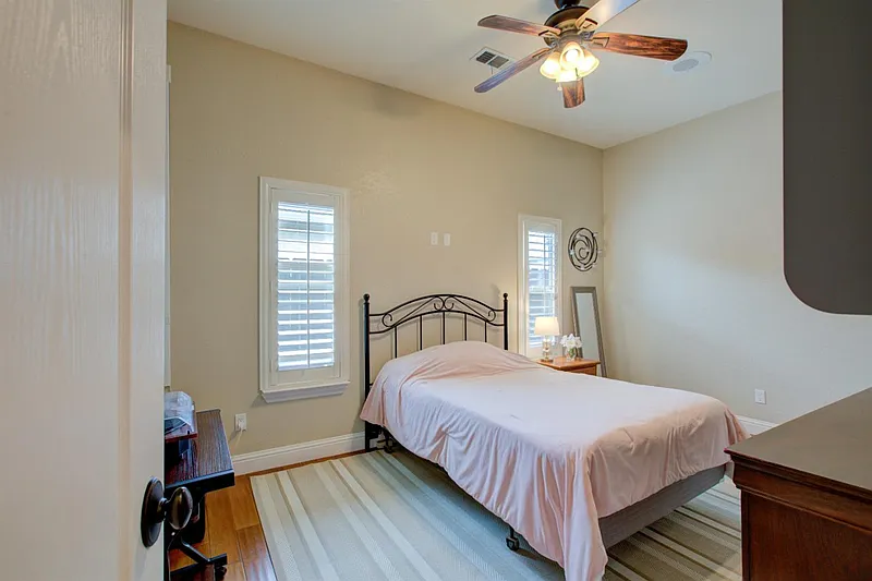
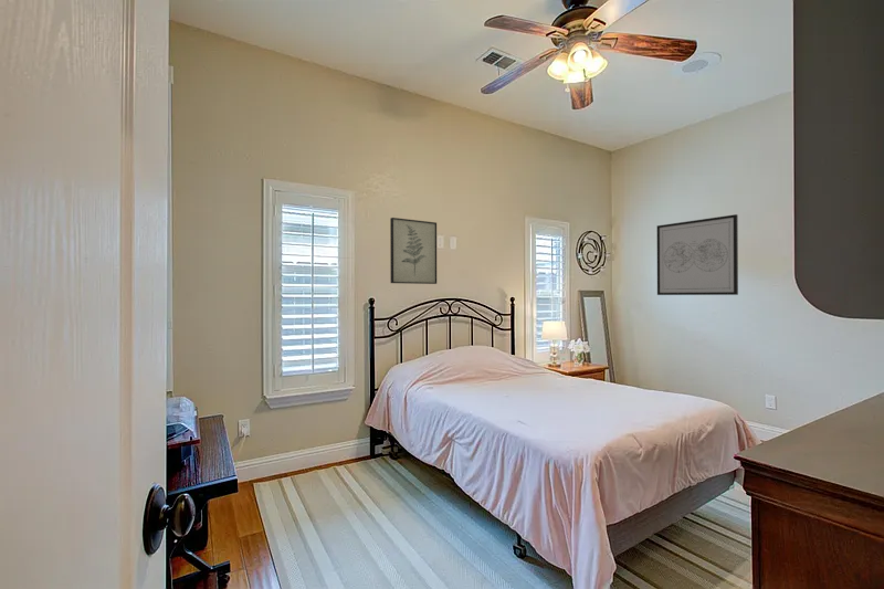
+ wall art [389,217,438,285]
+ wall art [656,213,739,296]
